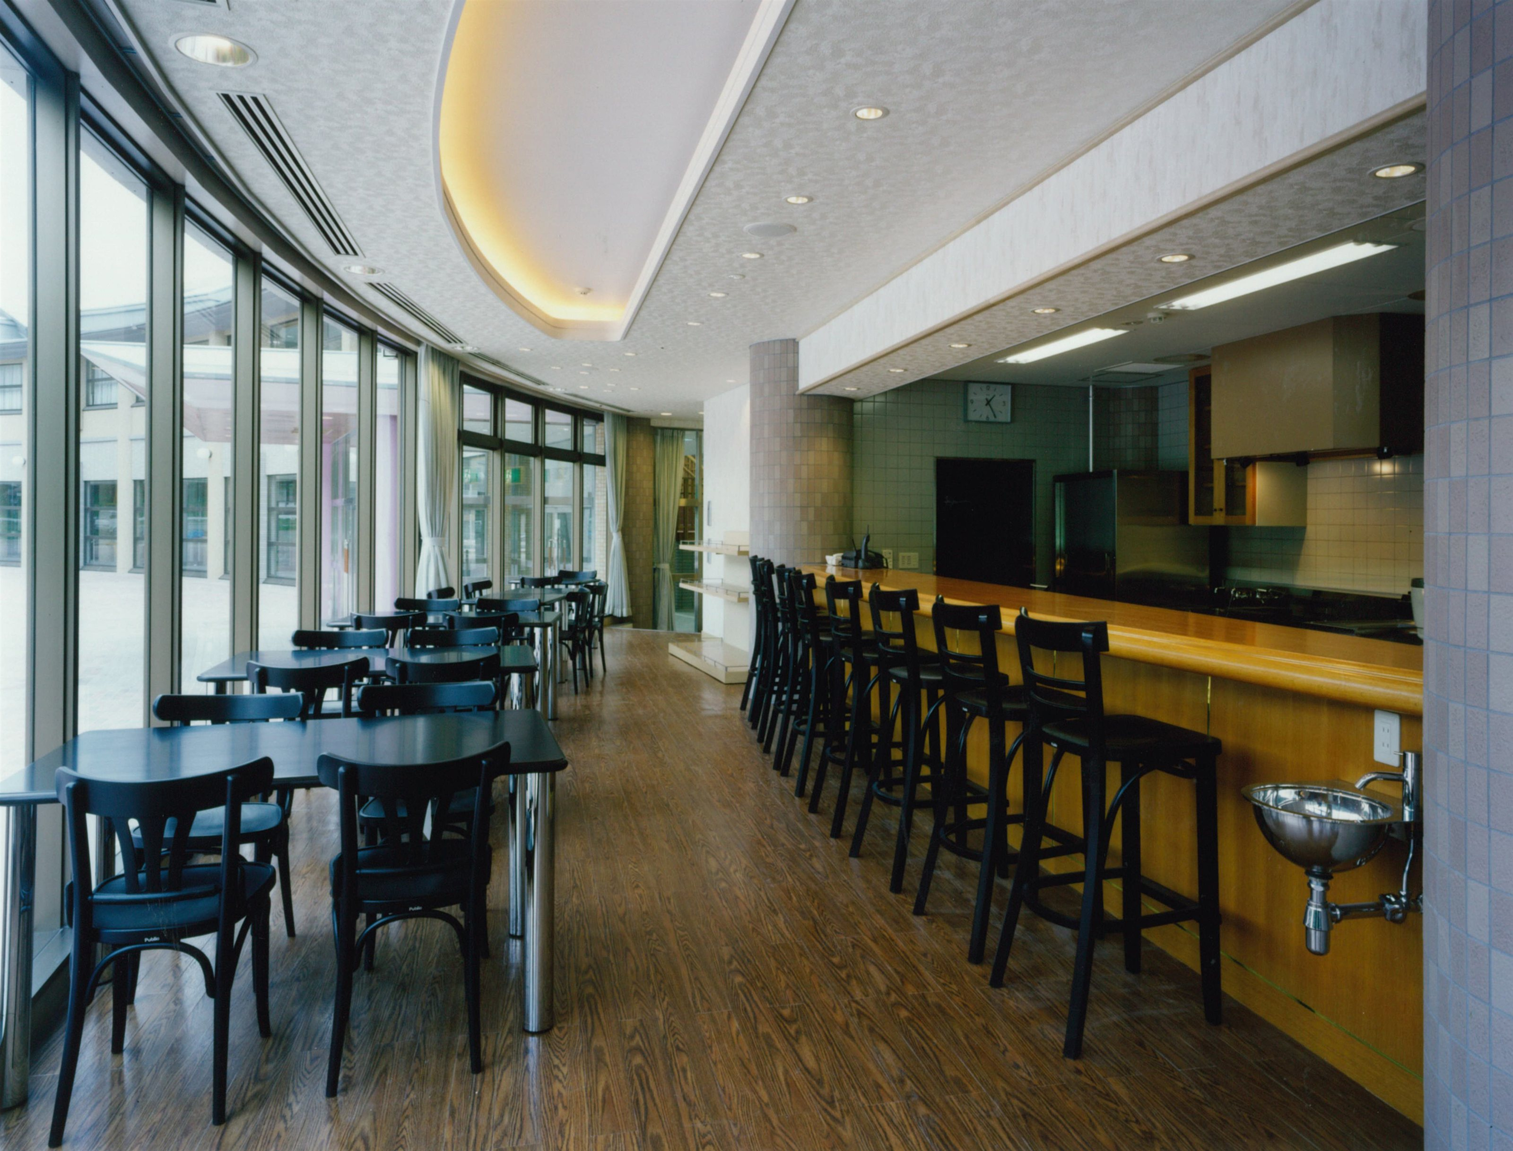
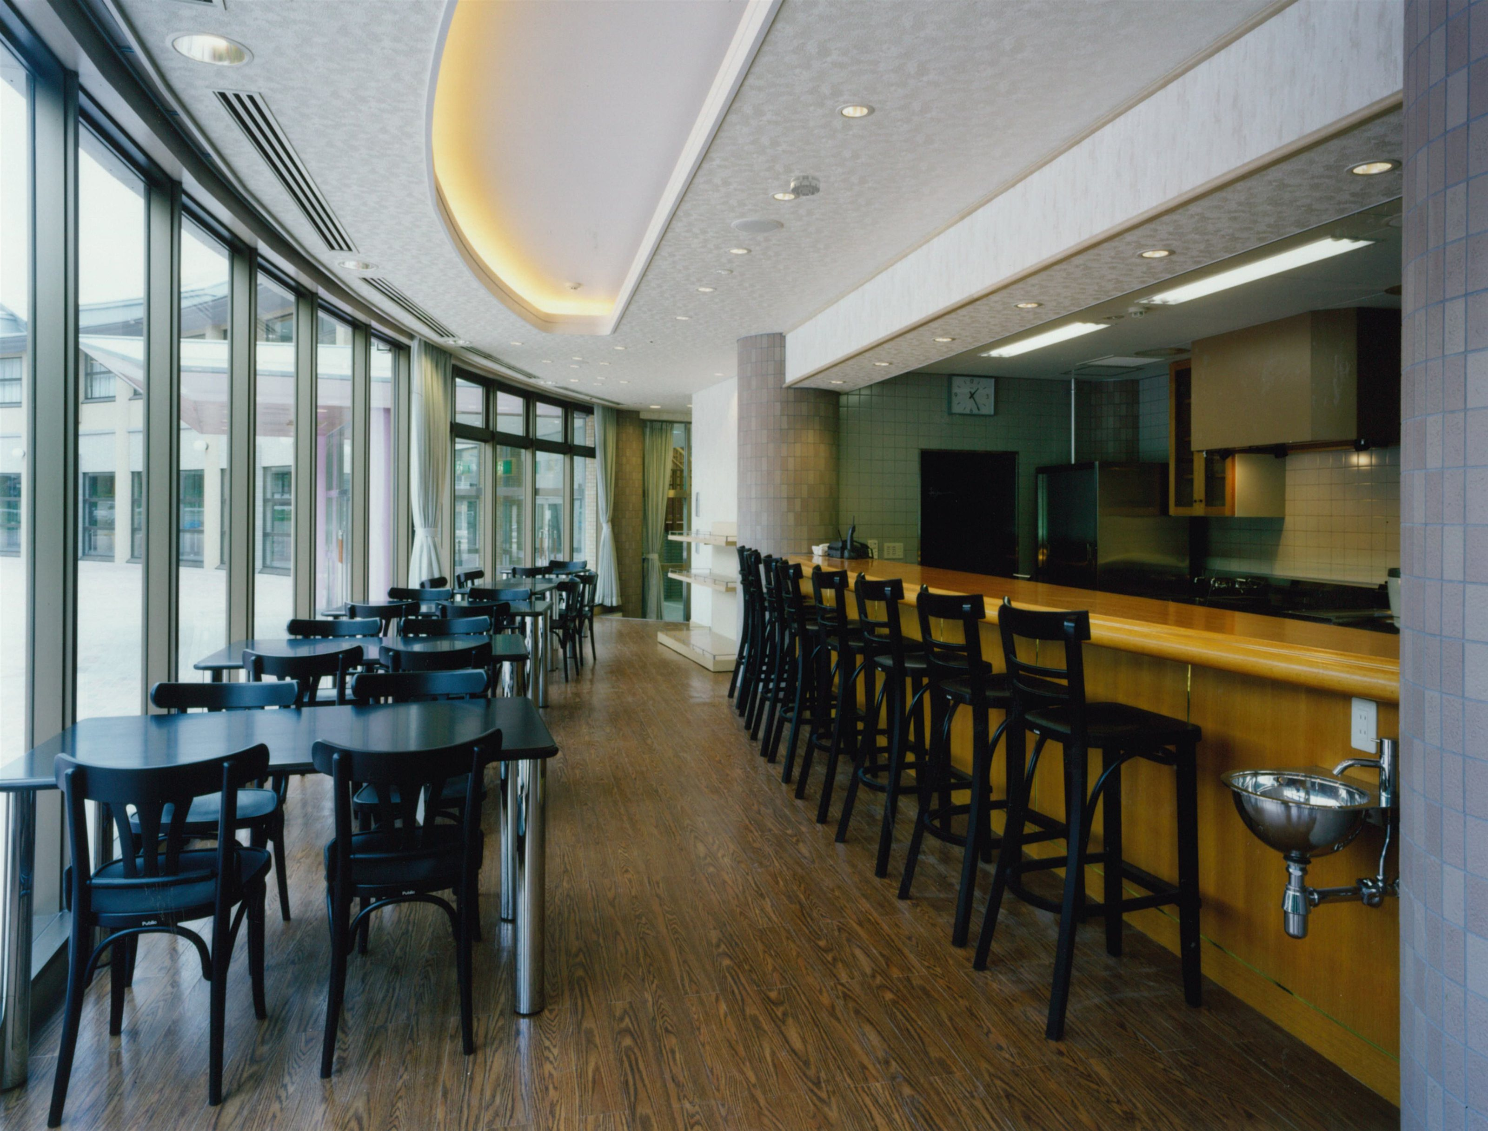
+ smoke detector [790,173,821,196]
